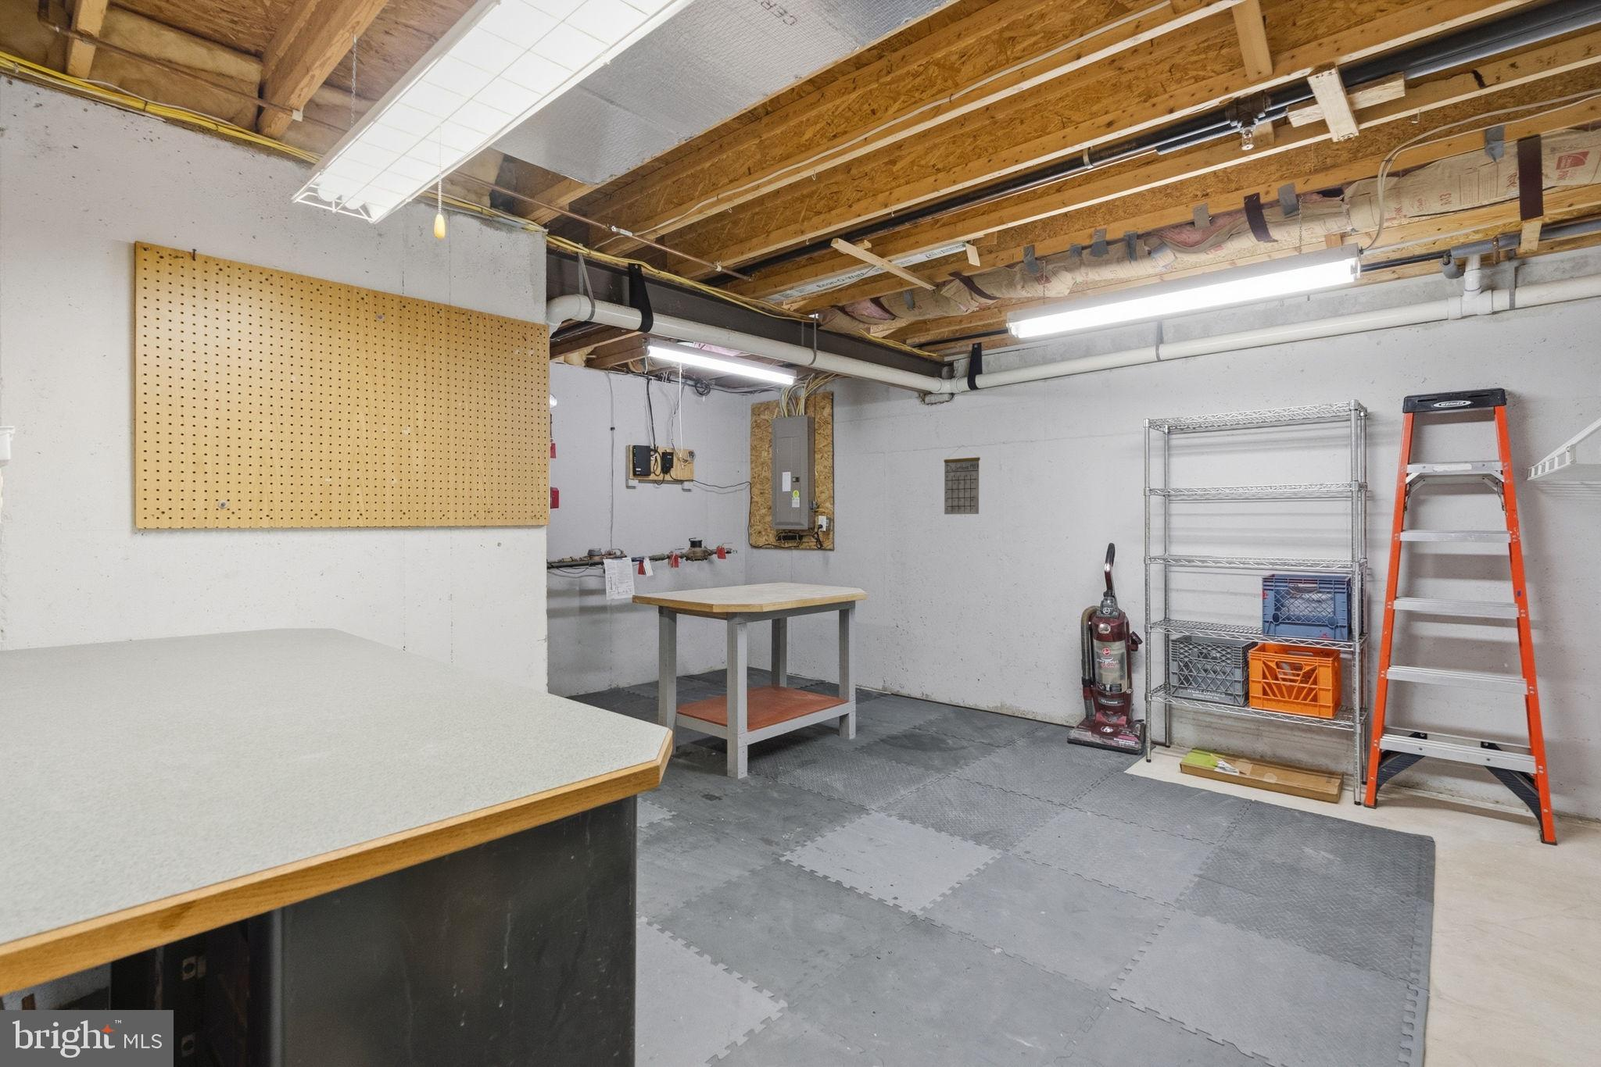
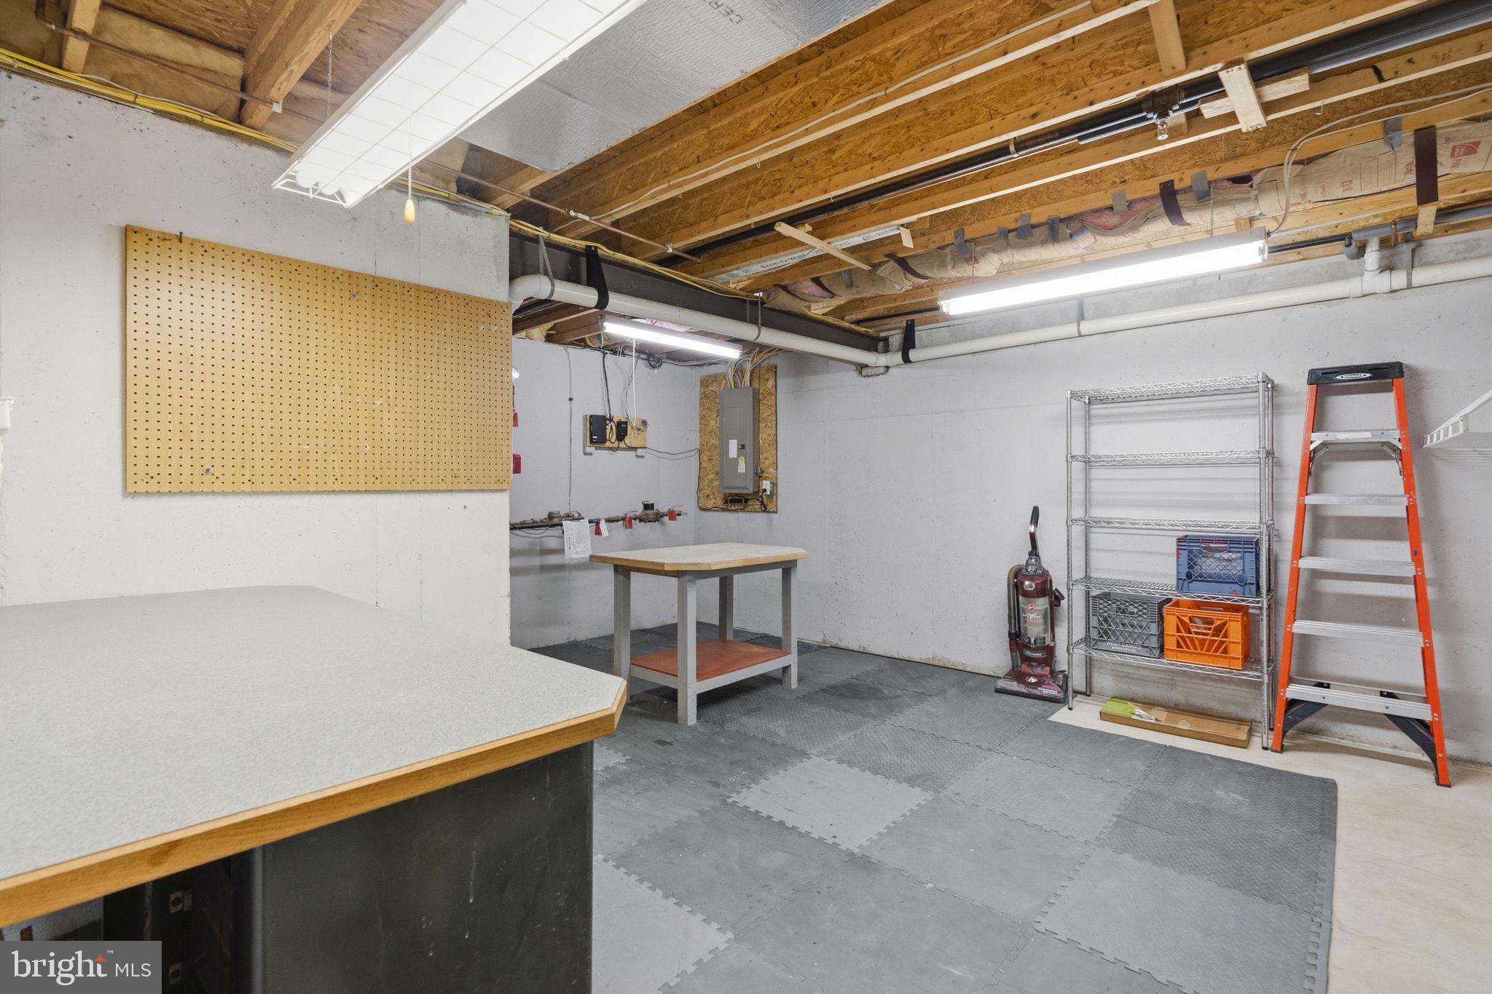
- calendar [942,444,982,516]
